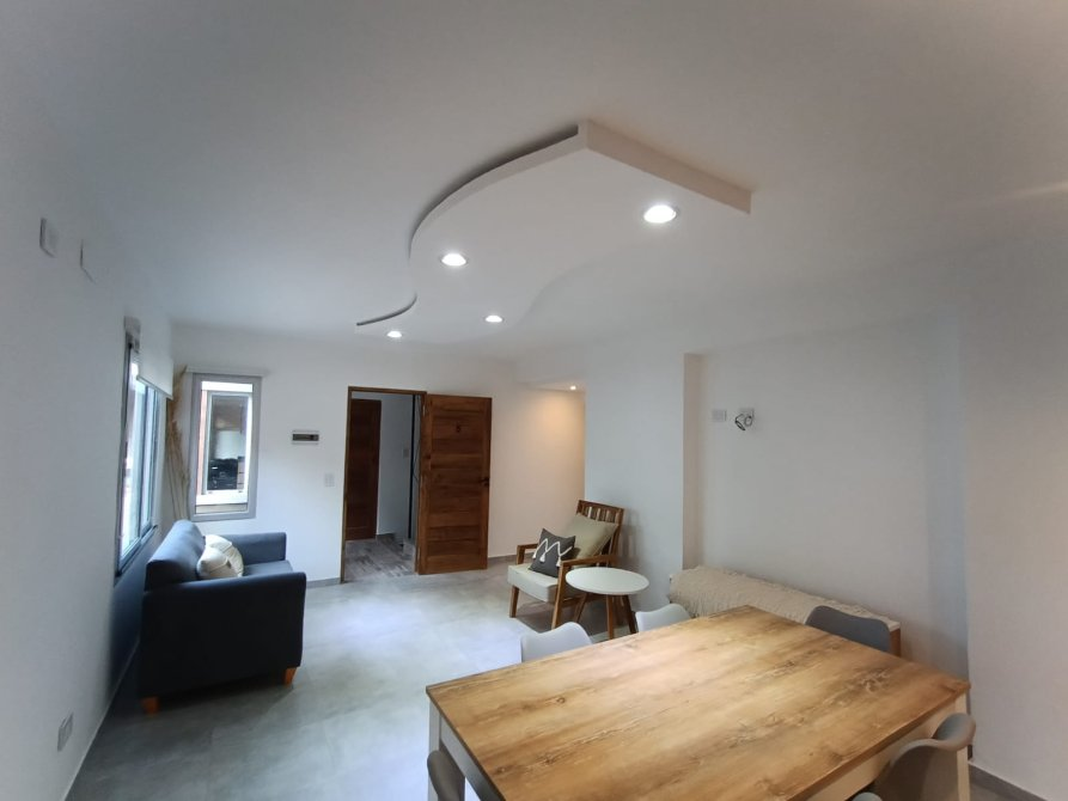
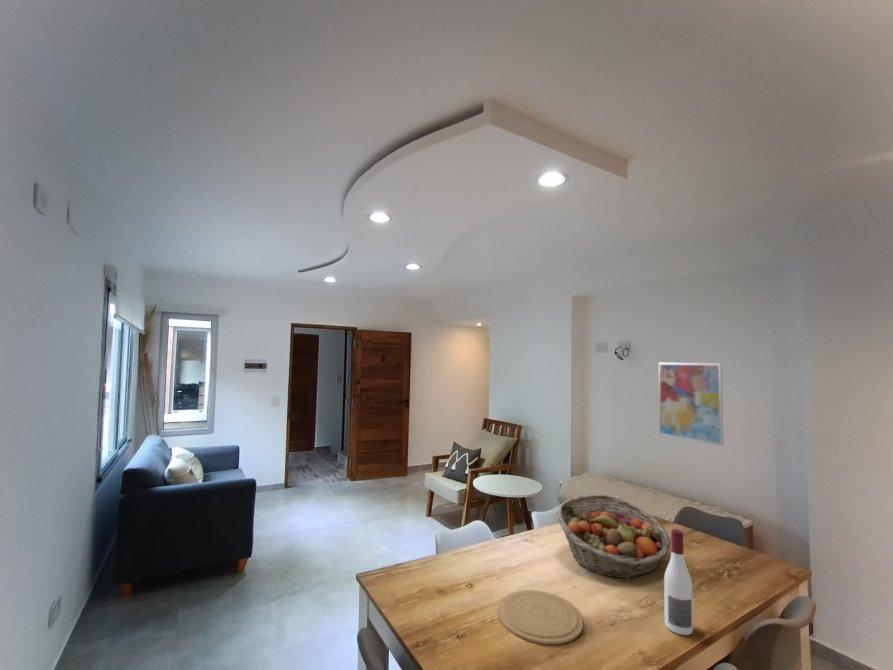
+ wall art [658,361,725,447]
+ alcohol [663,528,694,636]
+ fruit basket [555,493,672,579]
+ plate [497,589,584,646]
